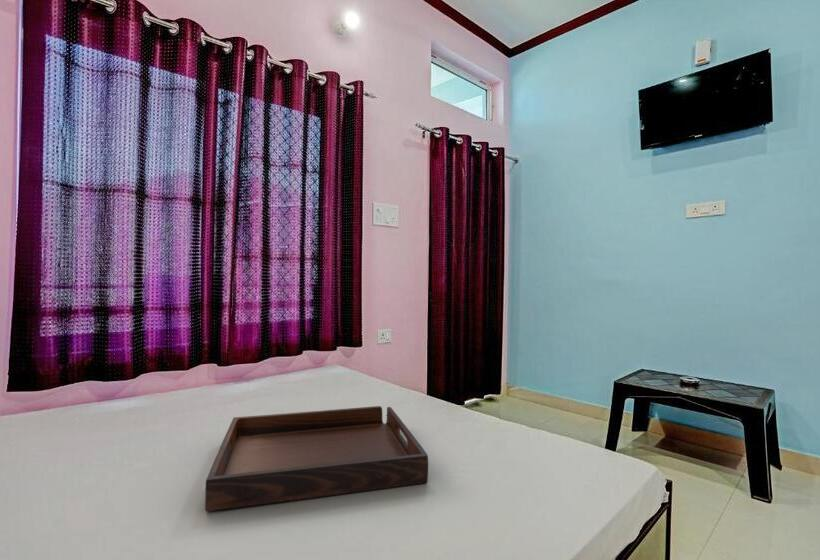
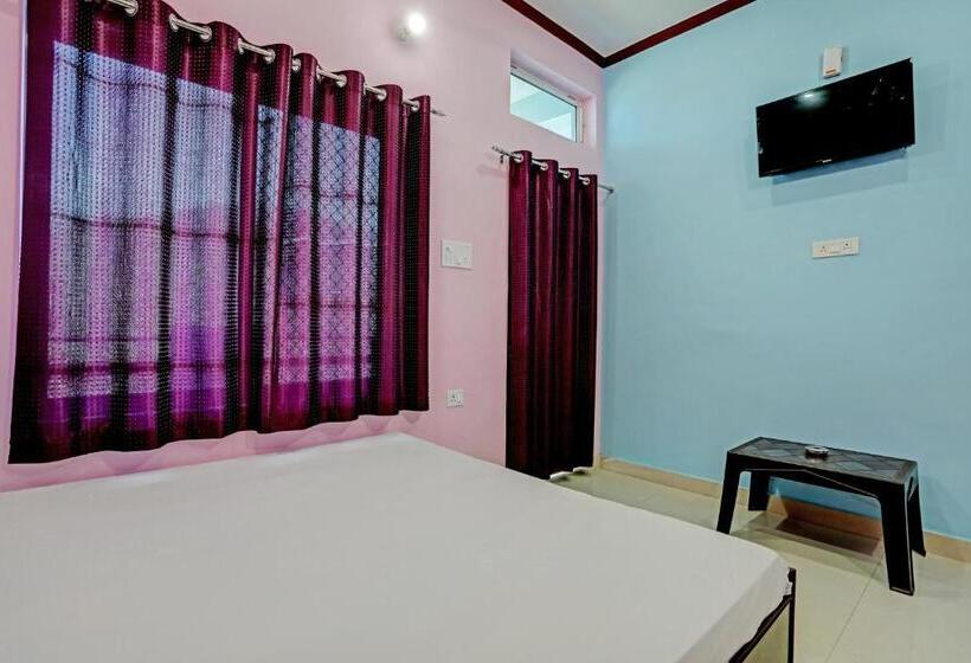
- serving tray [204,405,429,512]
